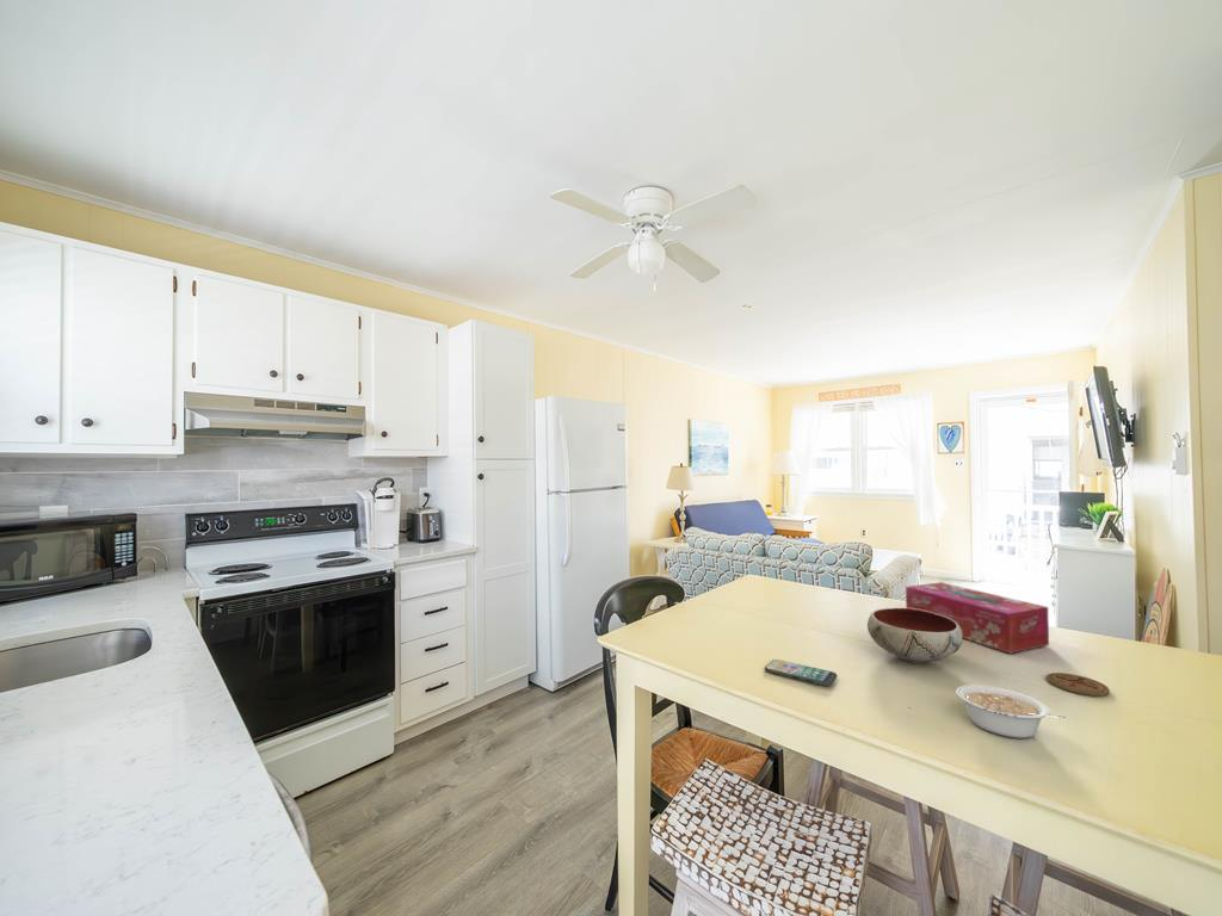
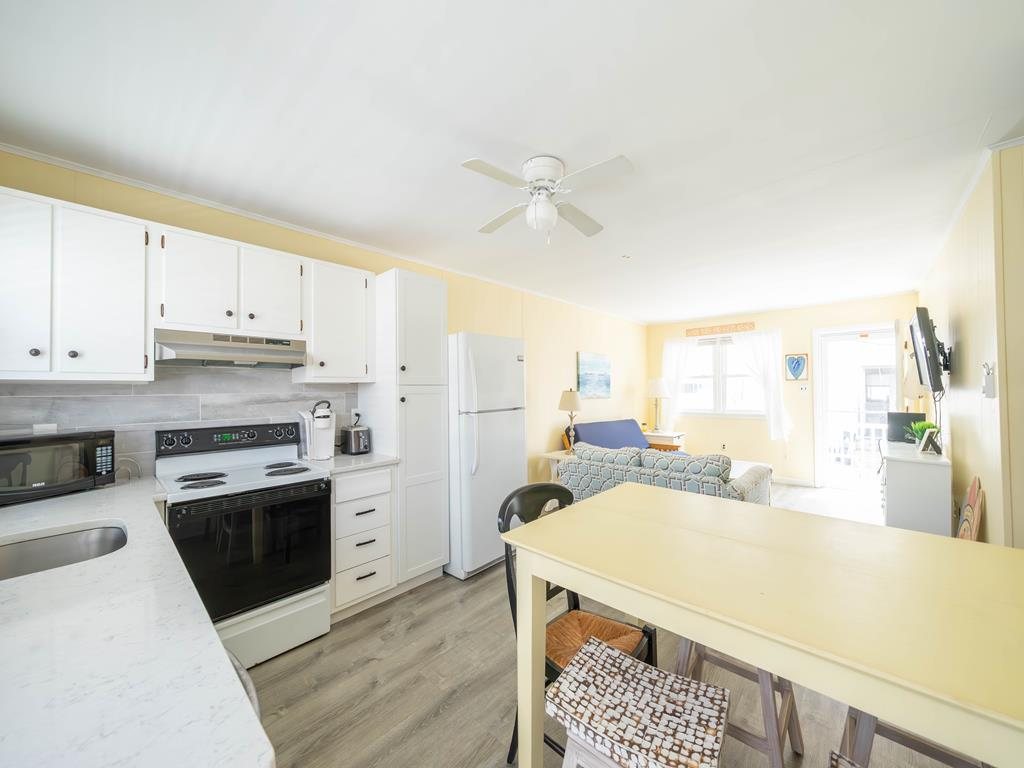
- bowl [866,607,964,664]
- legume [955,685,1067,739]
- tissue box [905,581,1050,655]
- coaster [1045,671,1111,697]
- smartphone [764,658,839,687]
